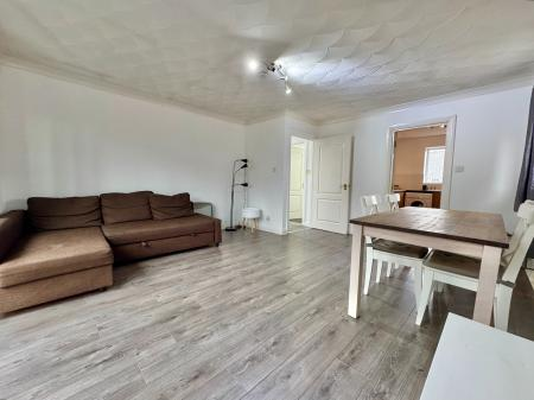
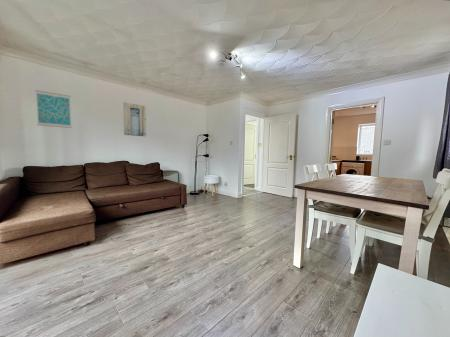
+ wall art [34,89,73,129]
+ wall art [122,101,147,137]
